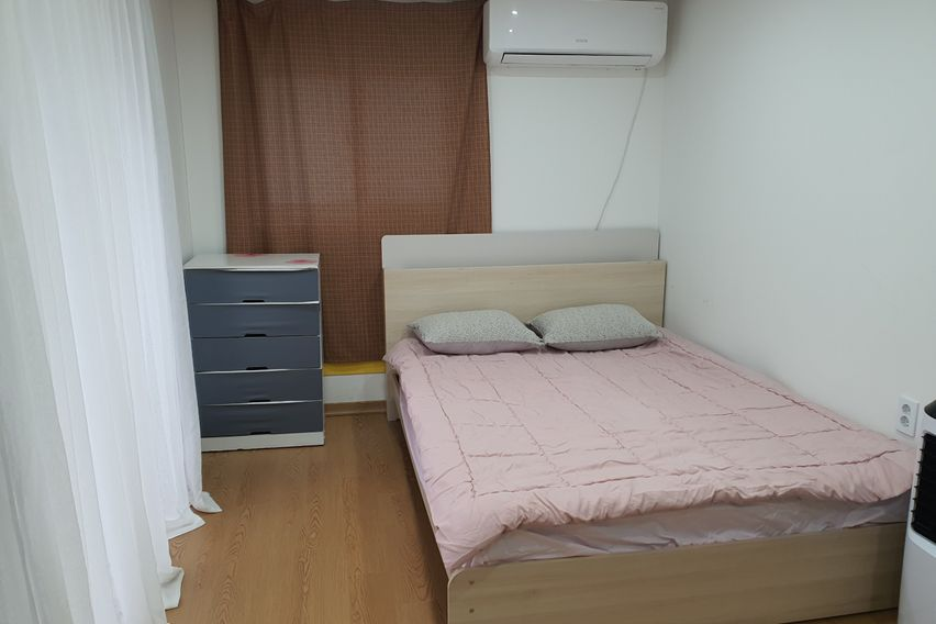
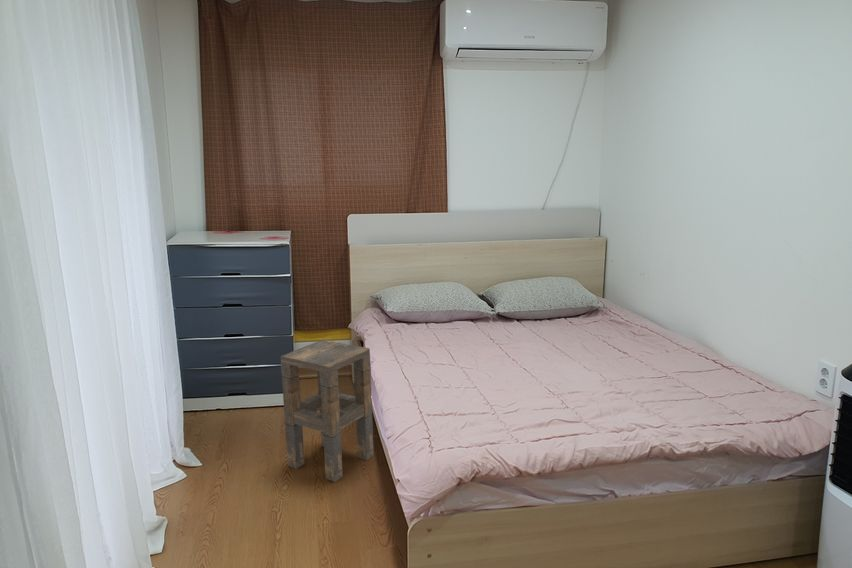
+ side table [280,339,375,483]
